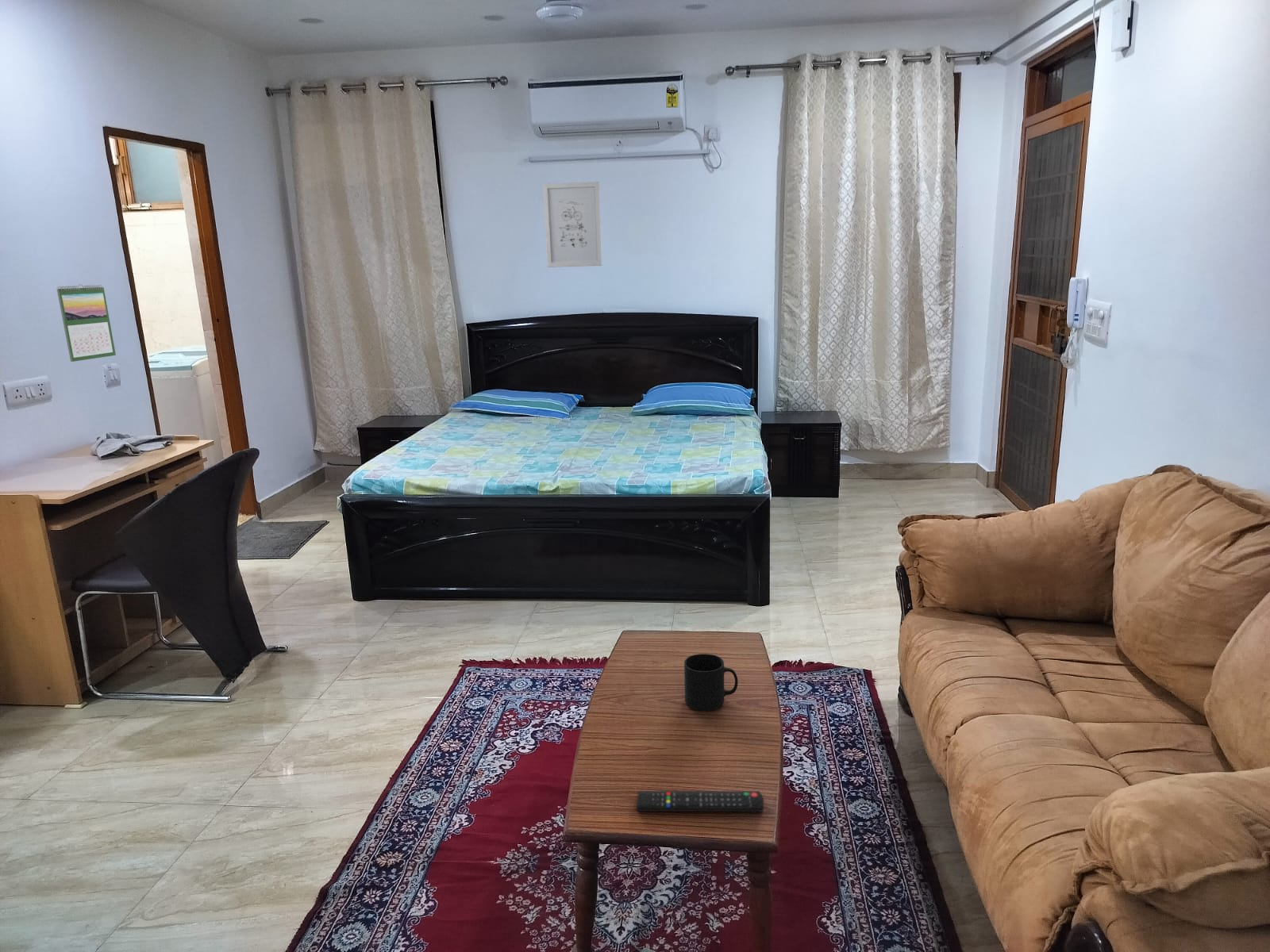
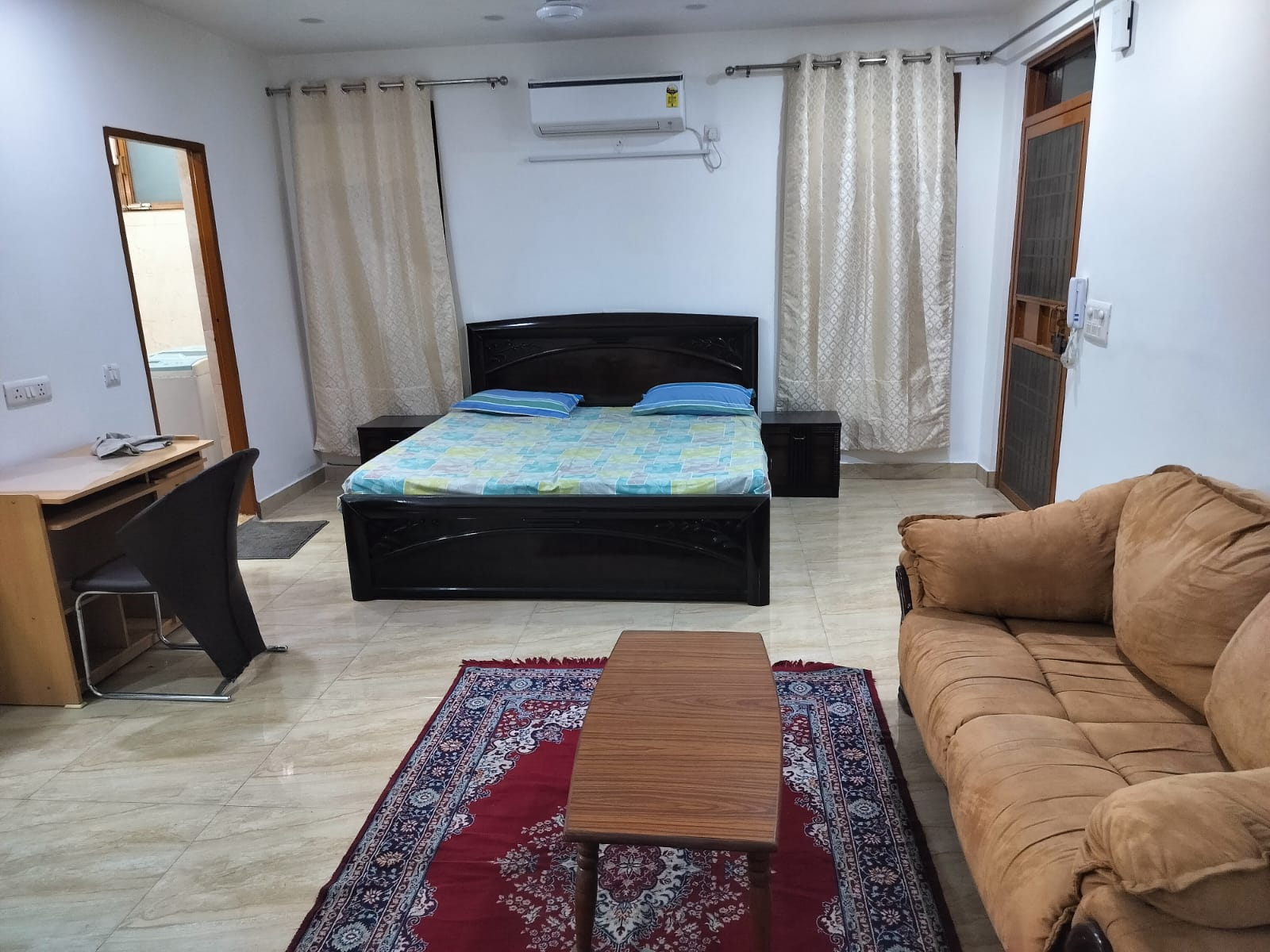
- remote control [636,790,764,812]
- calendar [56,284,117,363]
- mug [683,653,739,712]
- wall art [542,181,603,268]
